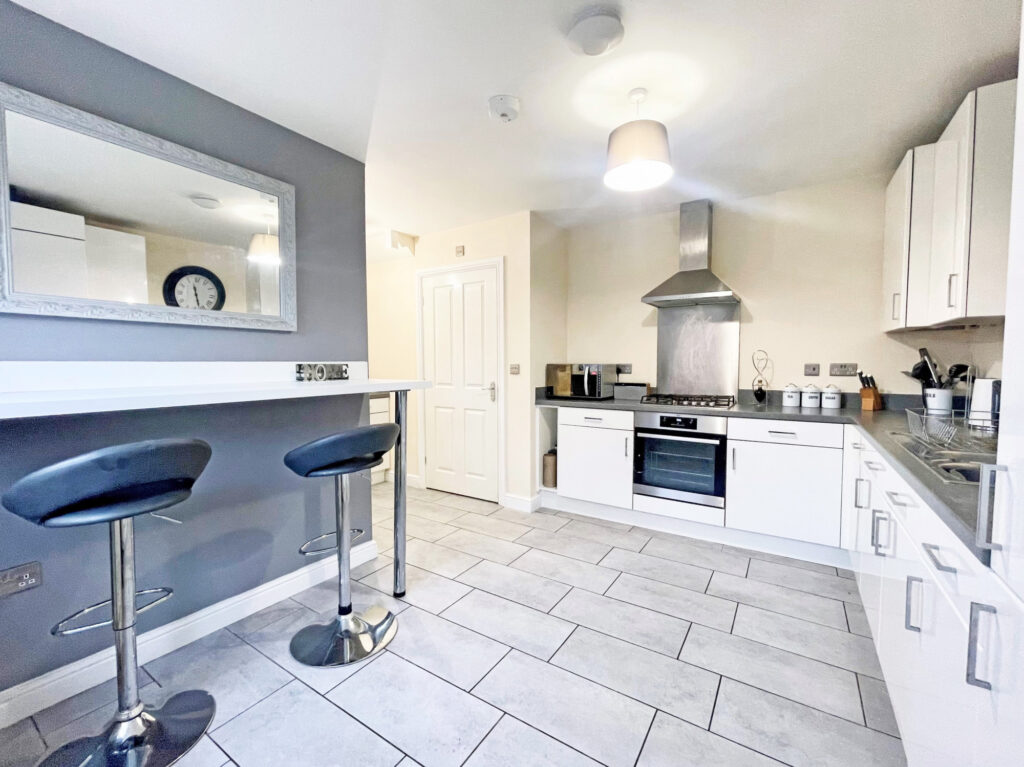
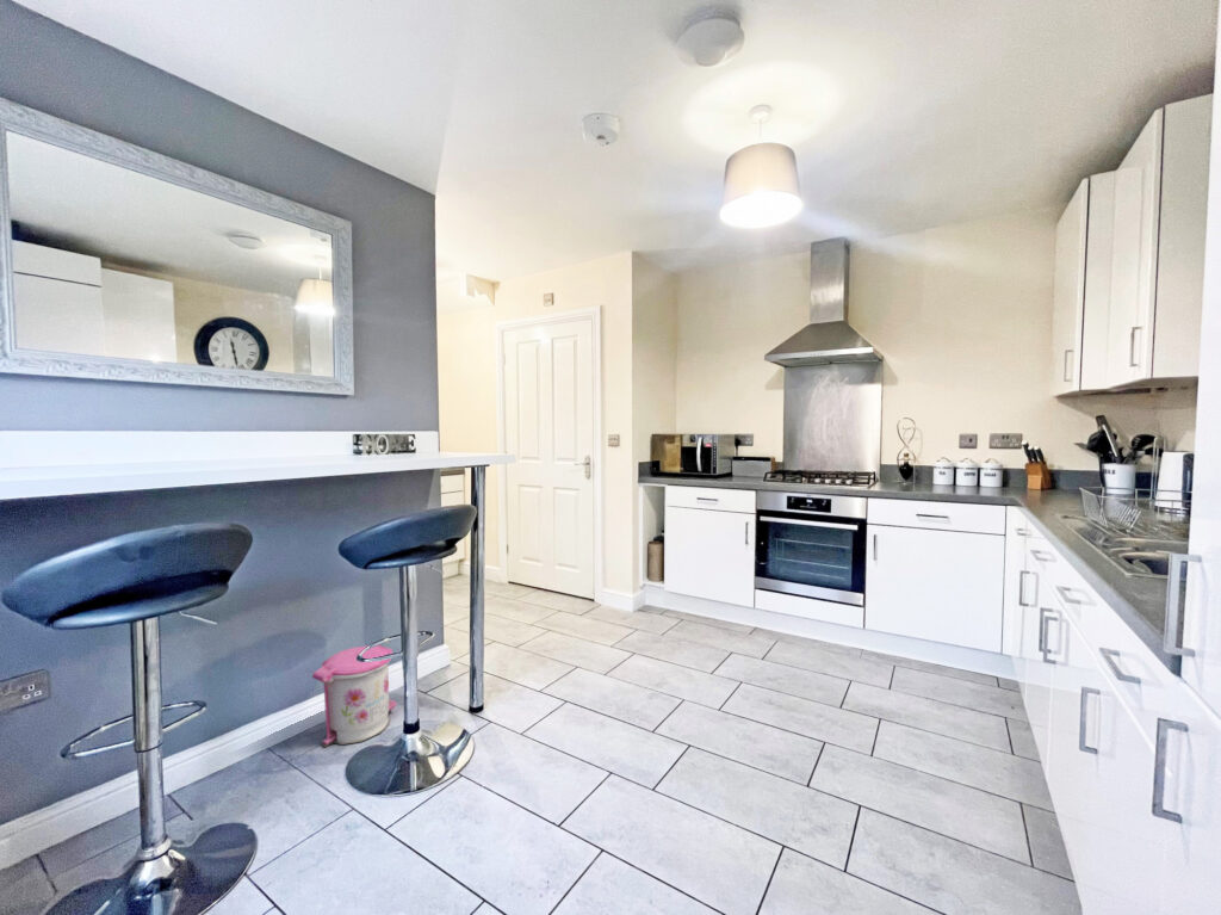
+ trash can [311,644,397,748]
